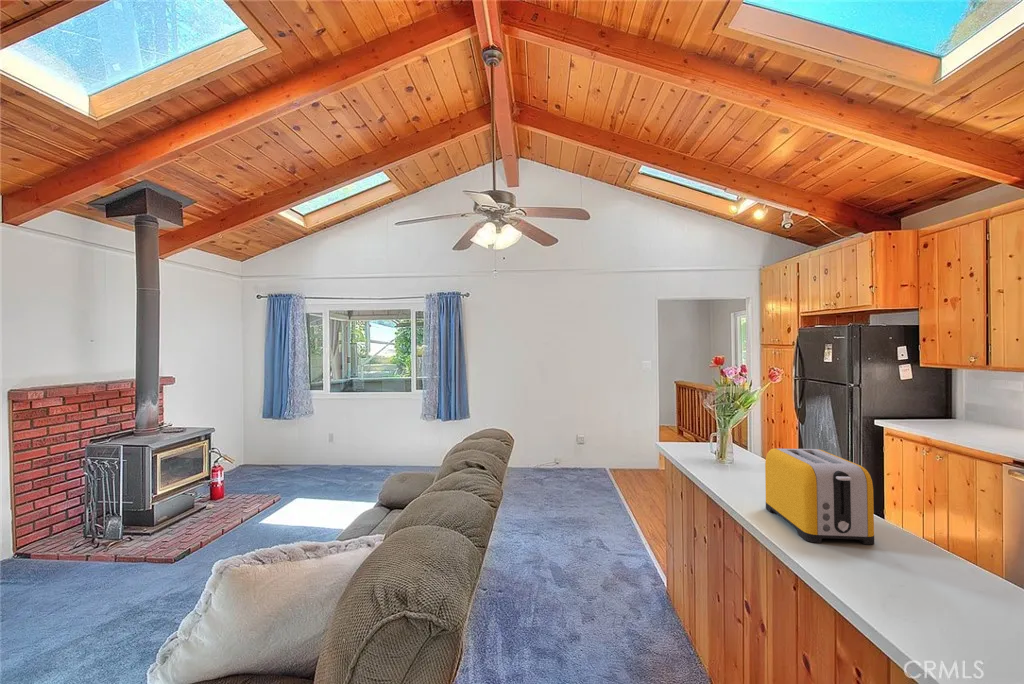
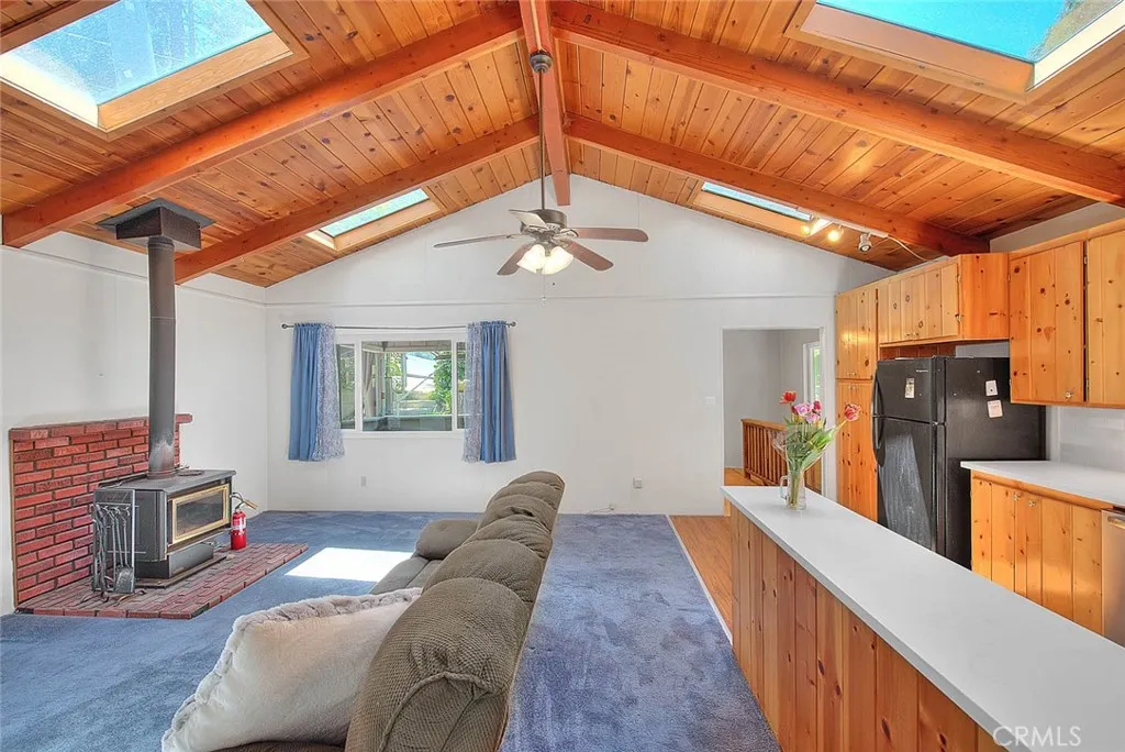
- toaster [764,447,875,546]
